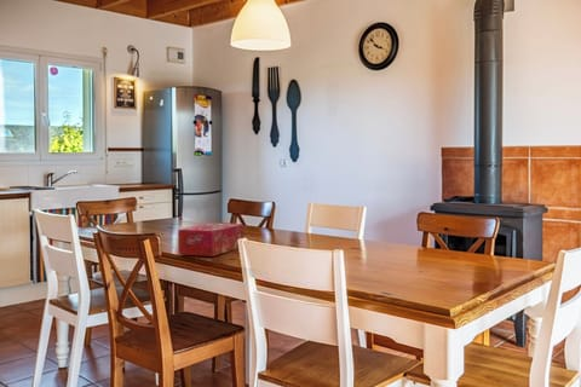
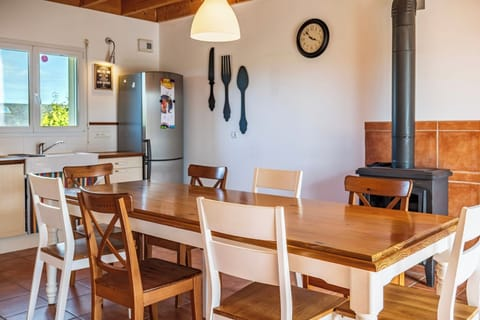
- tissue box [177,223,245,258]
